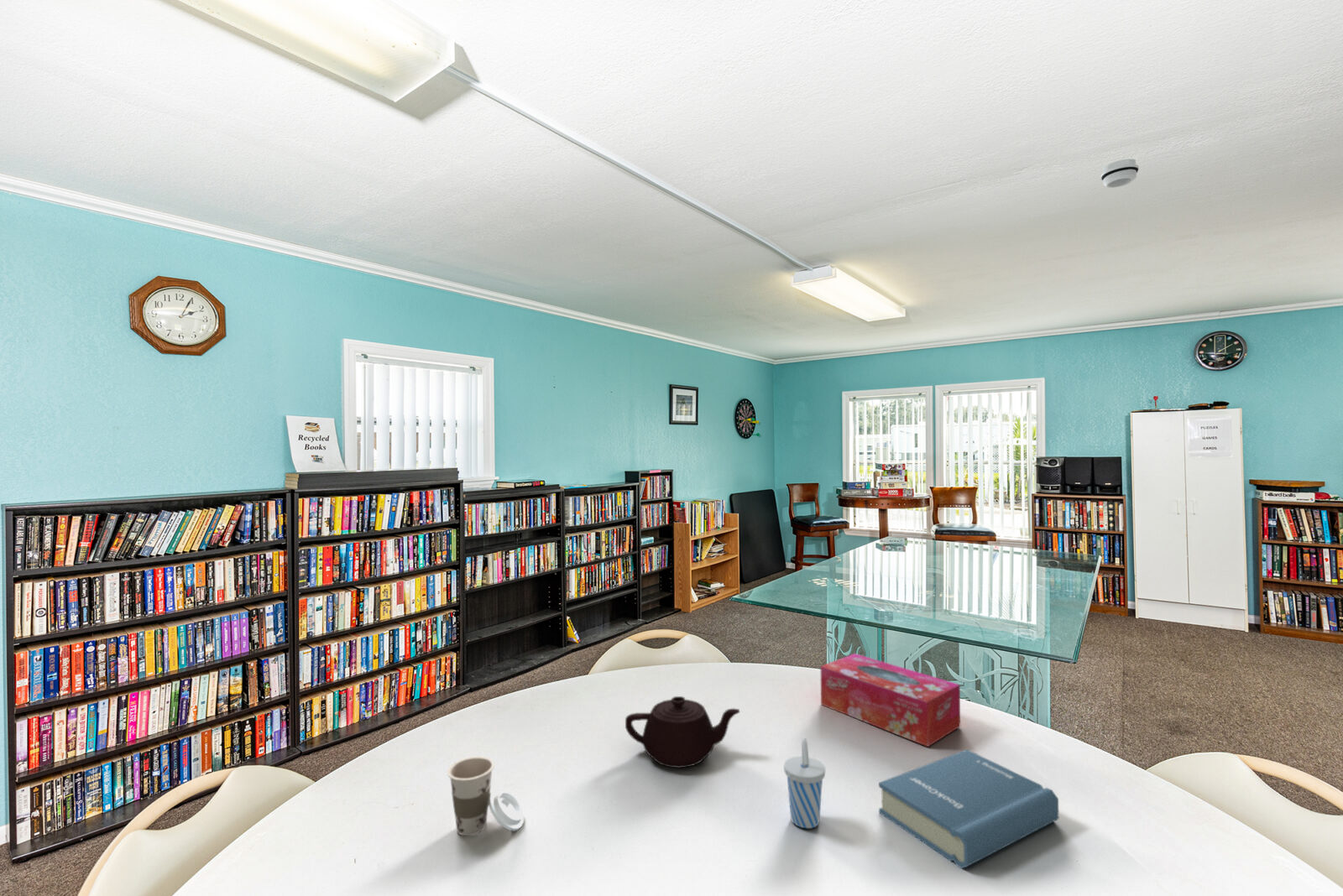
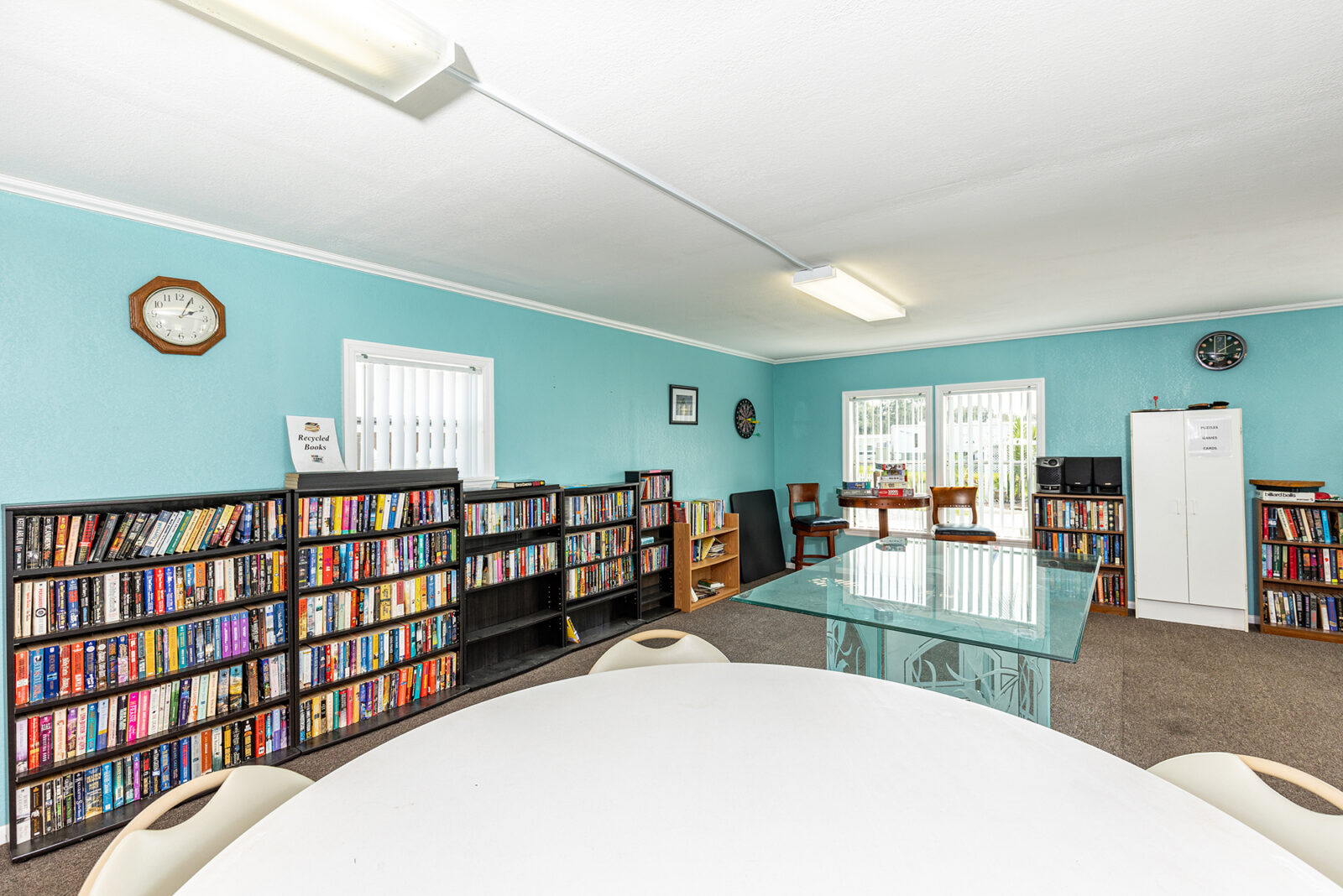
- tissue box [819,653,961,748]
- hardback book [878,748,1059,869]
- cup [783,737,826,829]
- smoke detector [1100,159,1140,189]
- teapot [624,695,740,768]
- cup [447,755,525,836]
